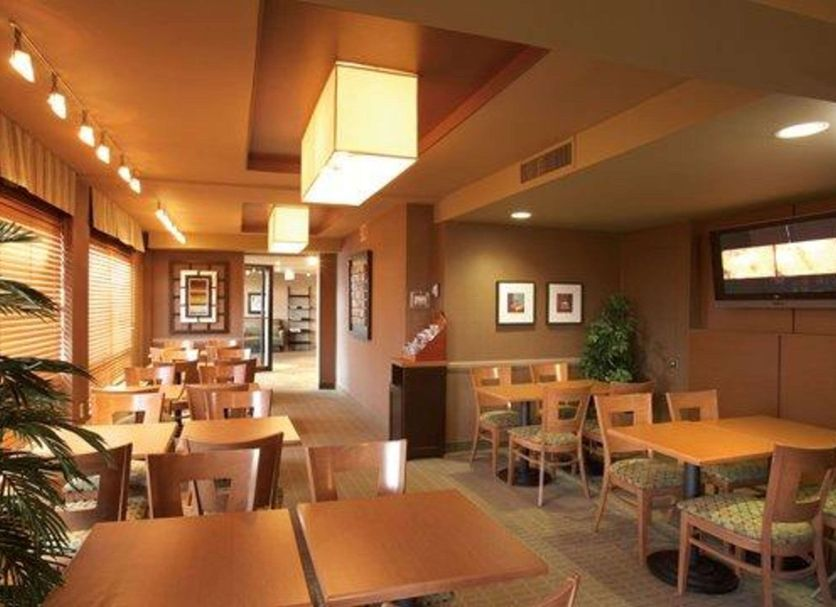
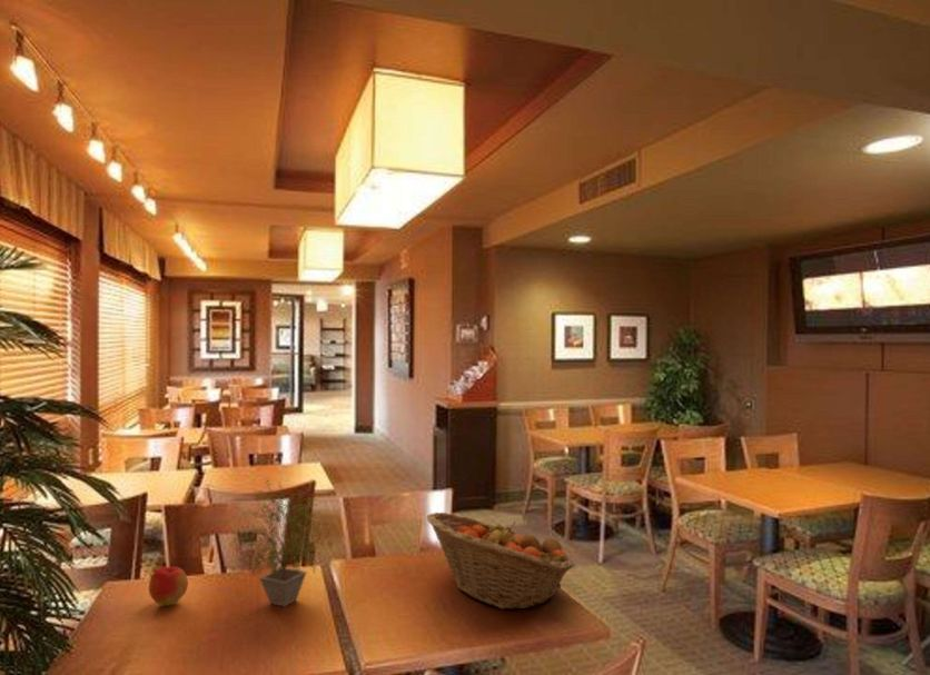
+ fruit basket [425,512,576,611]
+ apple [148,566,189,607]
+ potted plant [227,477,336,608]
